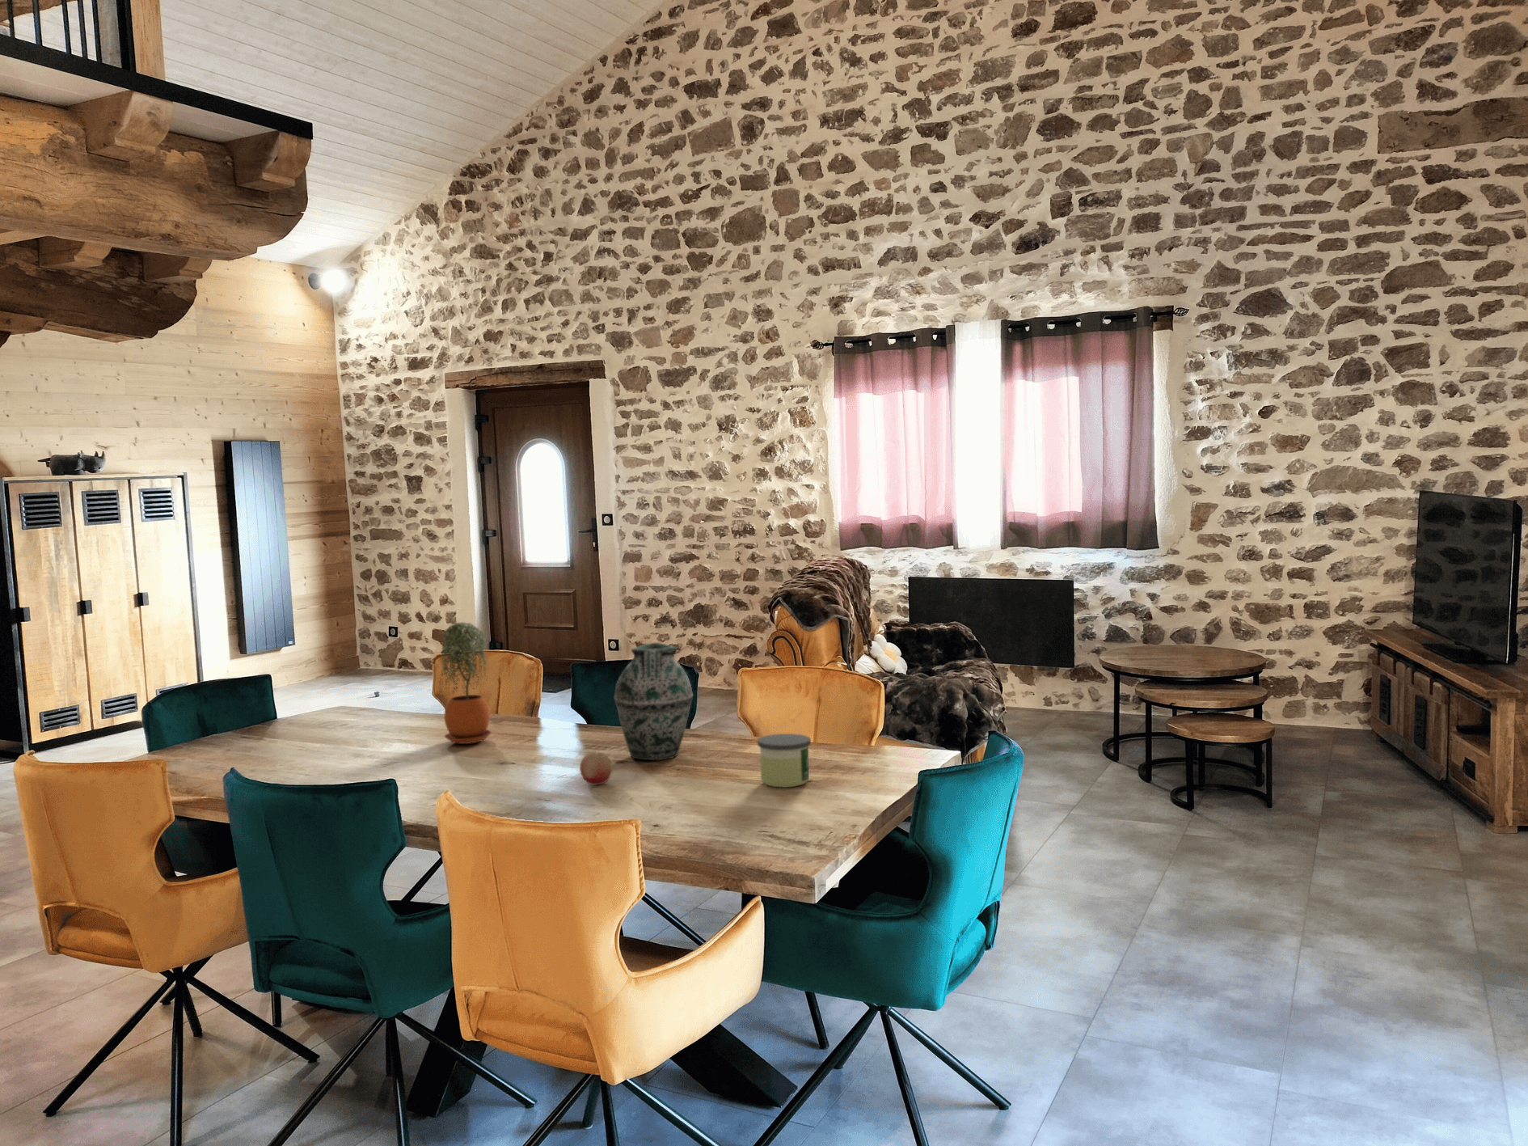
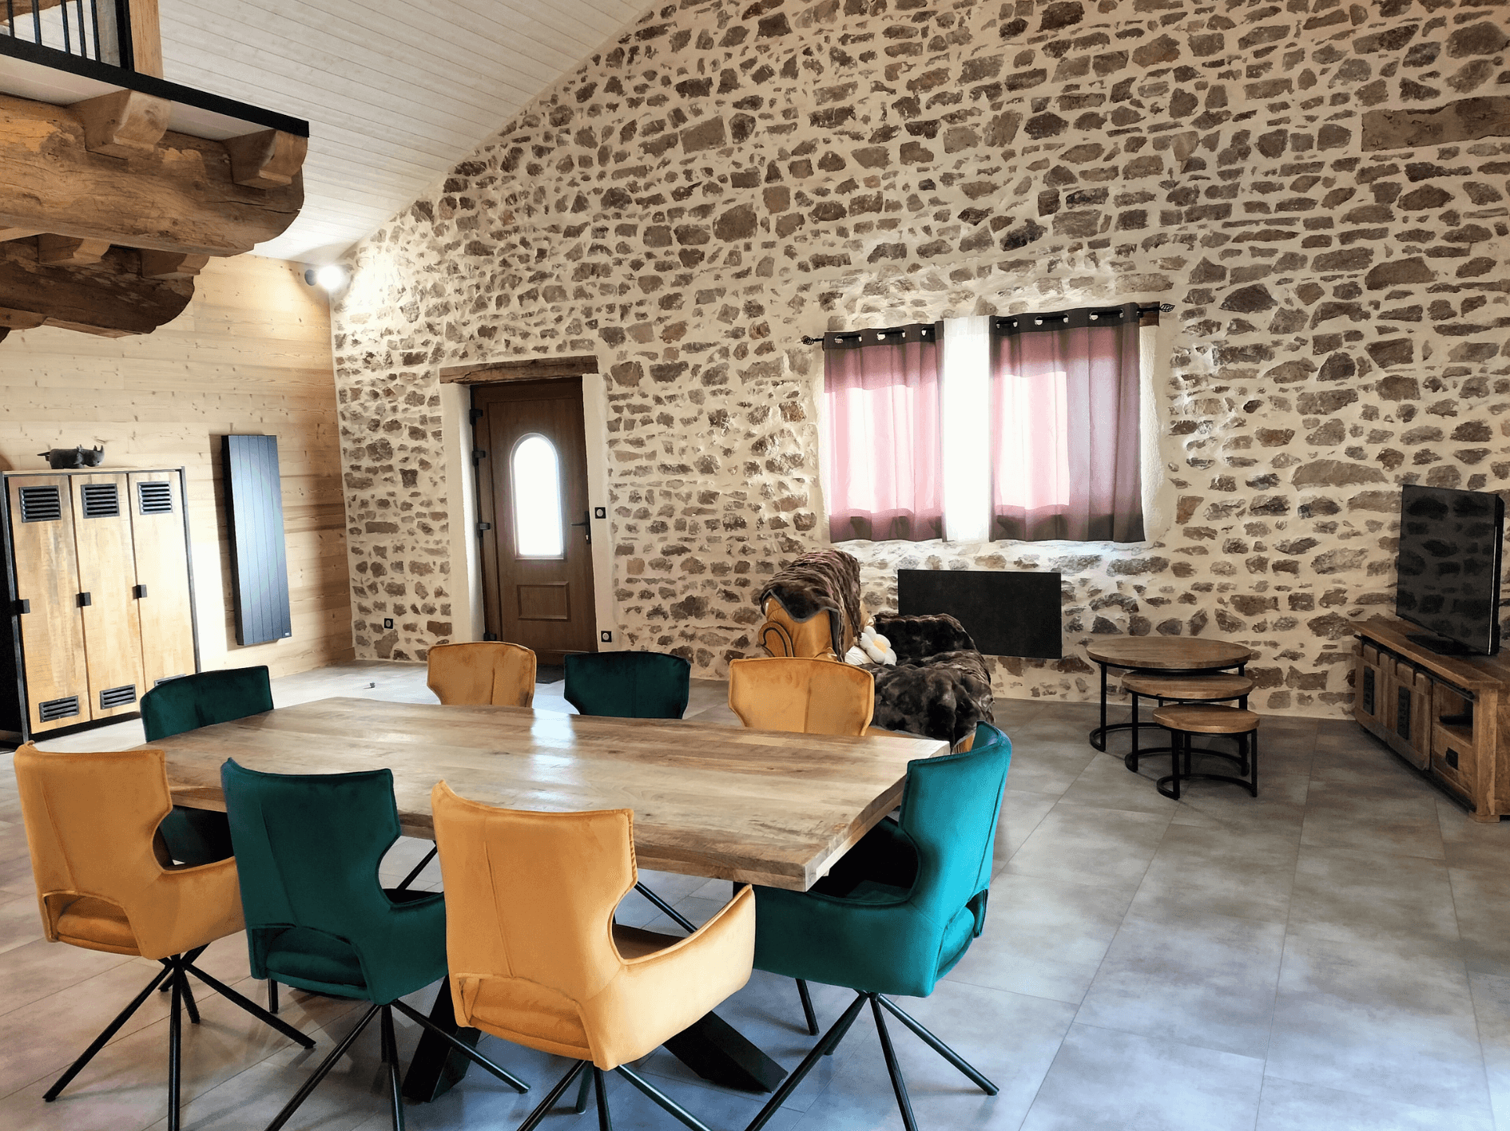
- candle [757,733,812,787]
- vase [614,642,694,761]
- potted plant [438,621,492,745]
- fruit [579,751,614,786]
